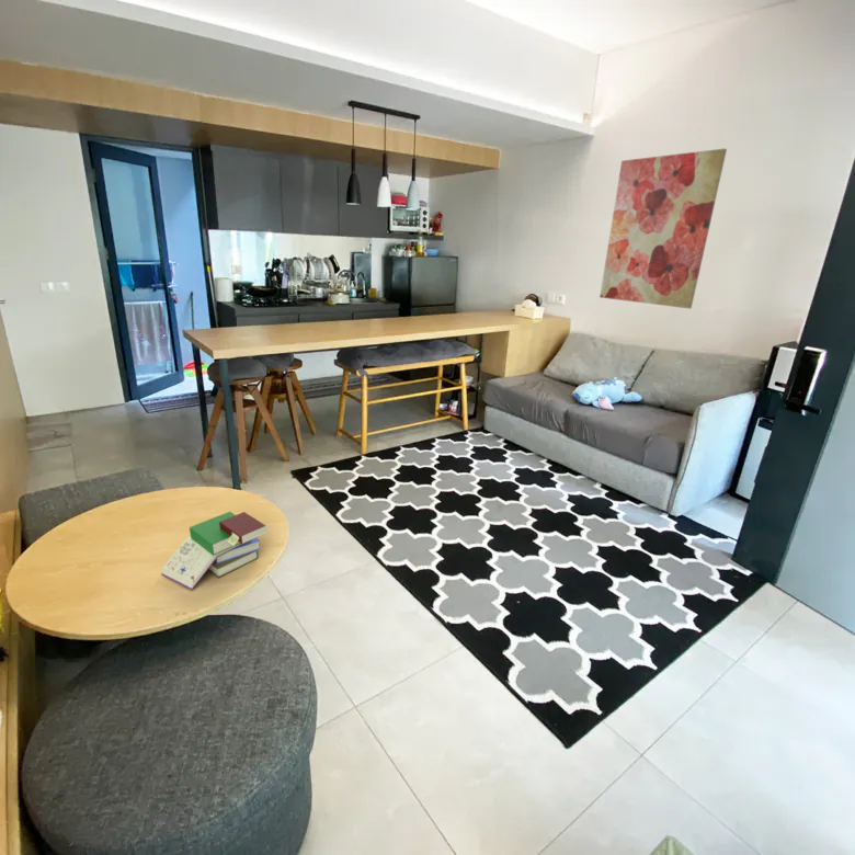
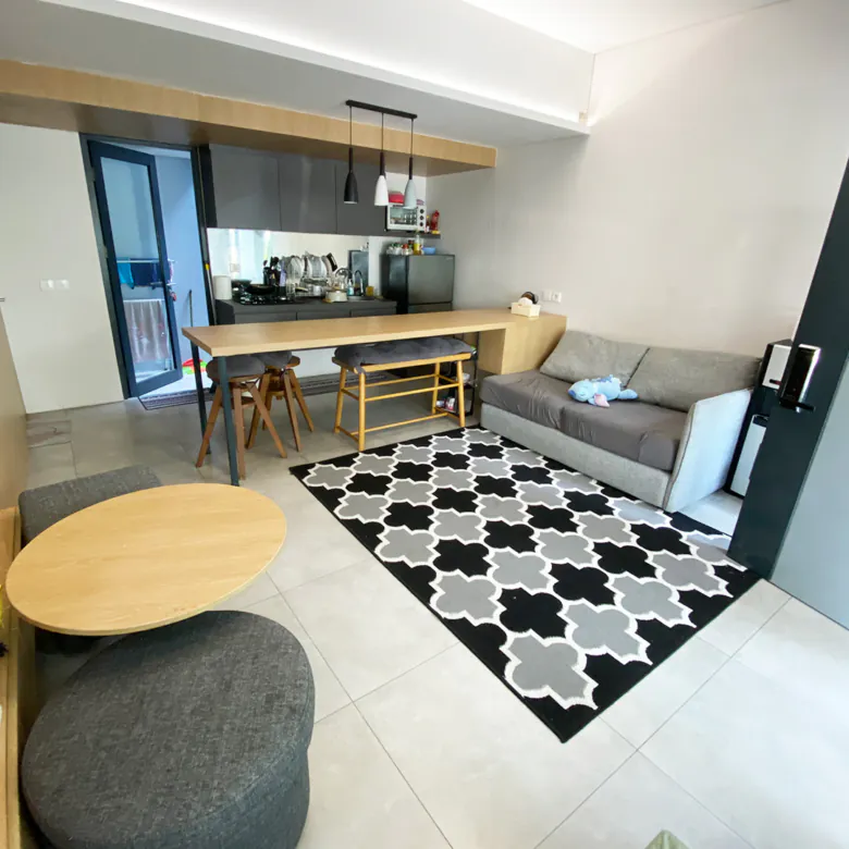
- book [160,511,267,591]
- wall art [598,148,728,309]
